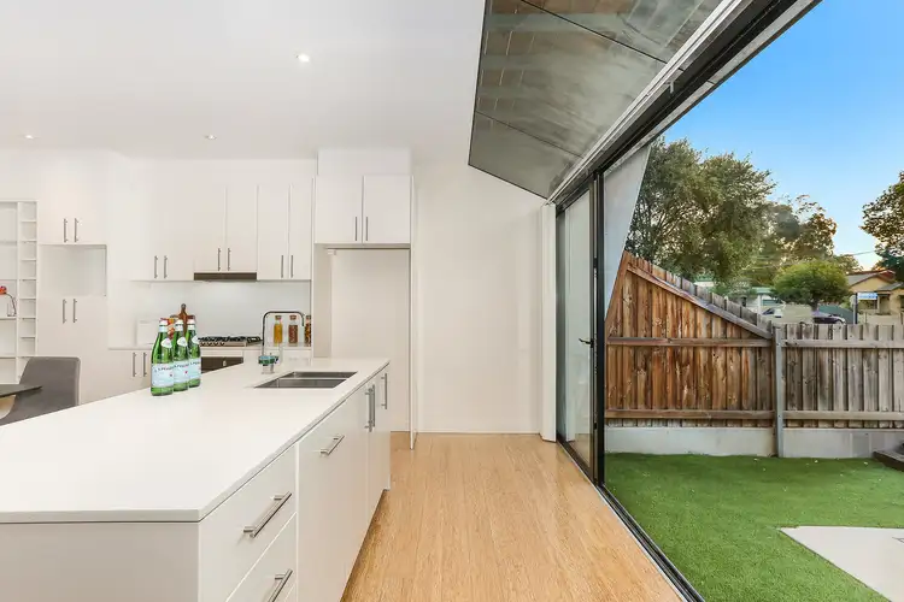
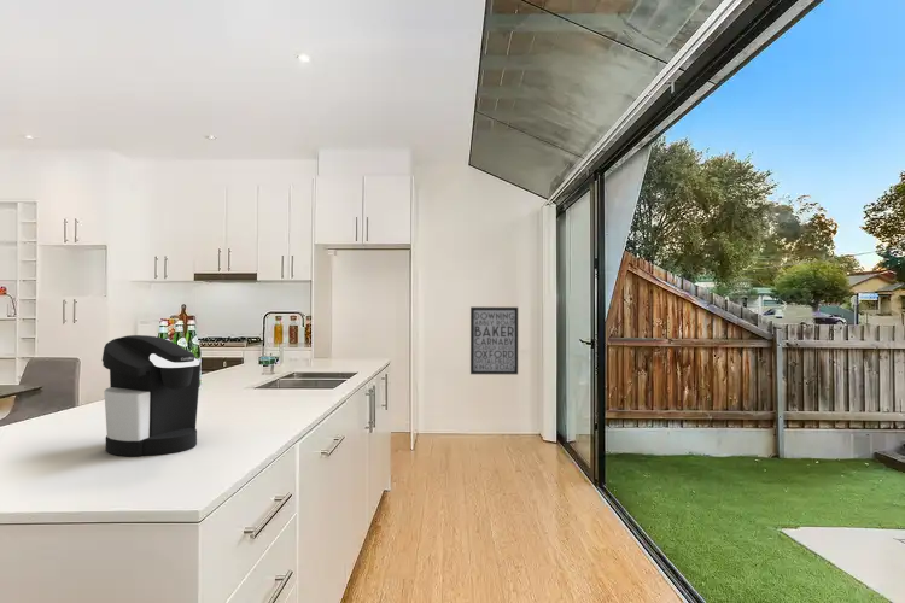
+ coffee maker [101,334,202,457]
+ wall art [469,306,519,375]
